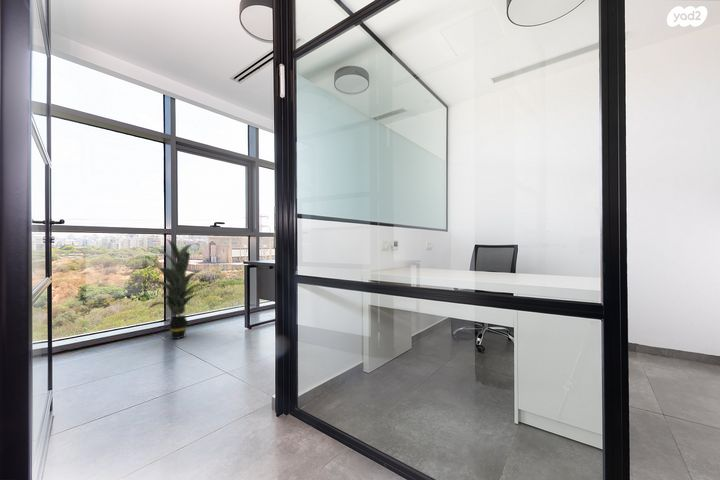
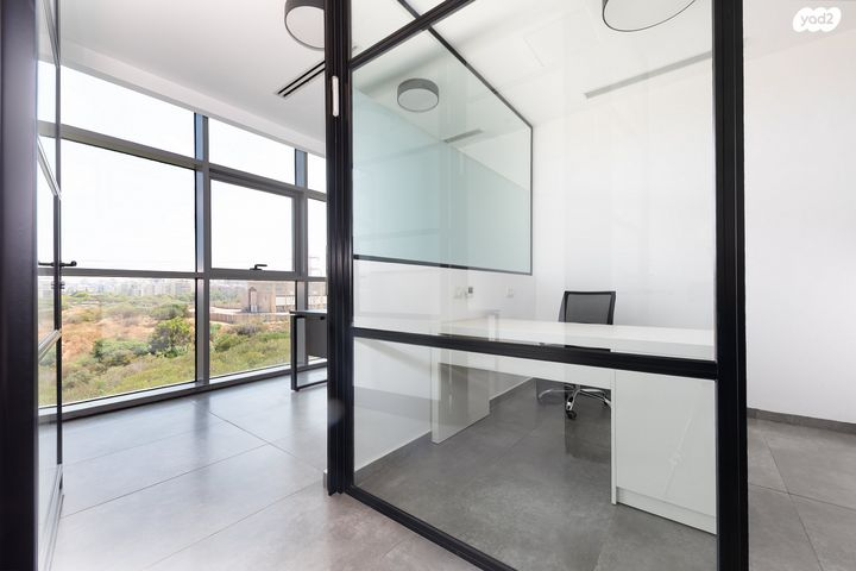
- indoor plant [145,237,213,340]
